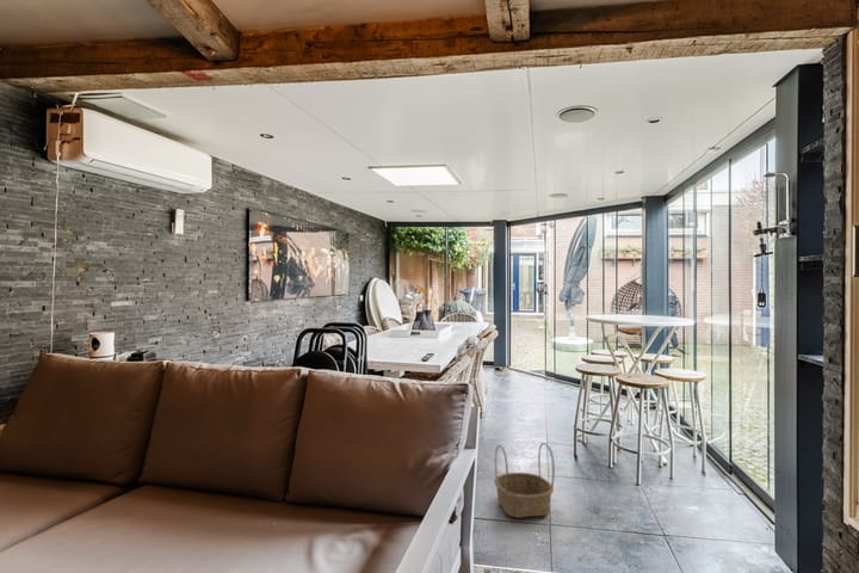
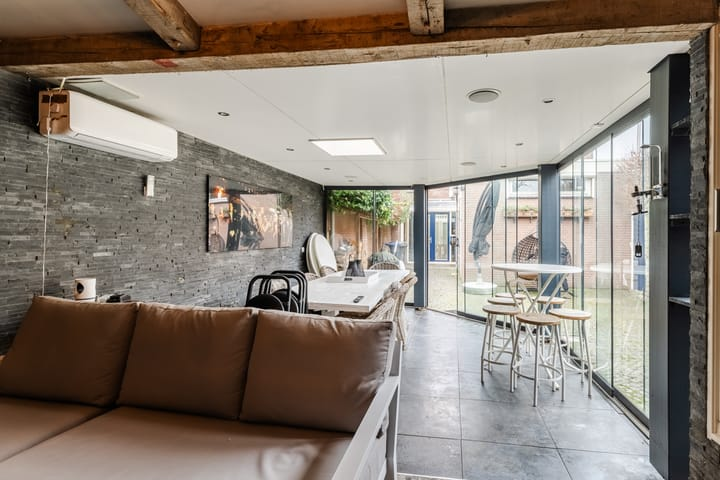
- basket [493,442,556,519]
